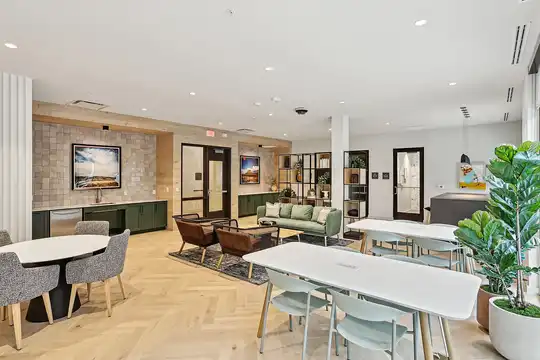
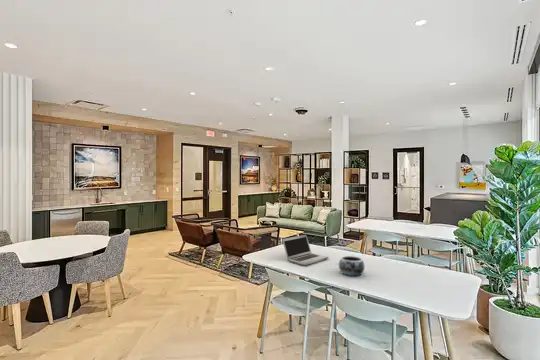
+ laptop [281,234,330,266]
+ decorative bowl [338,255,365,277]
